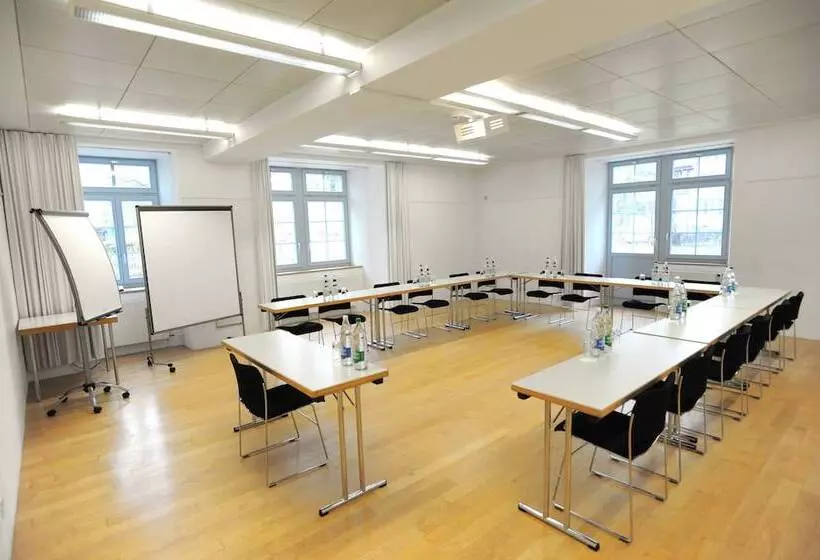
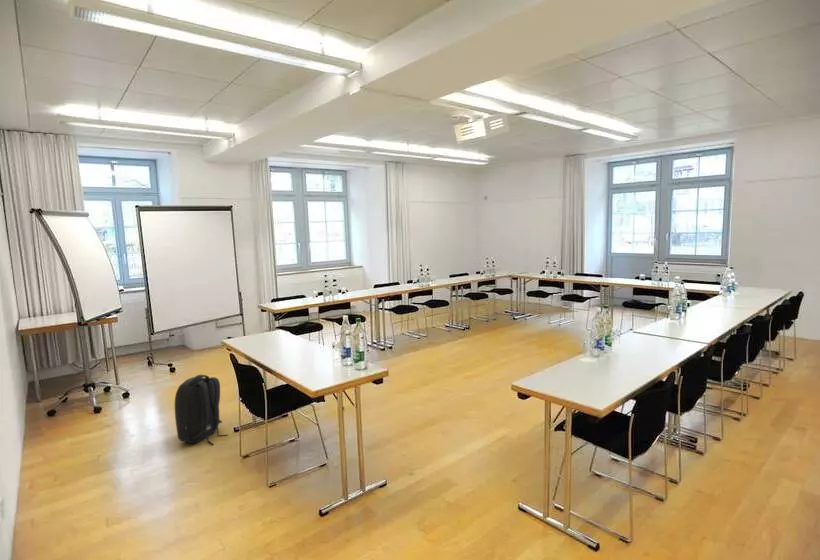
+ backpack [174,374,229,446]
